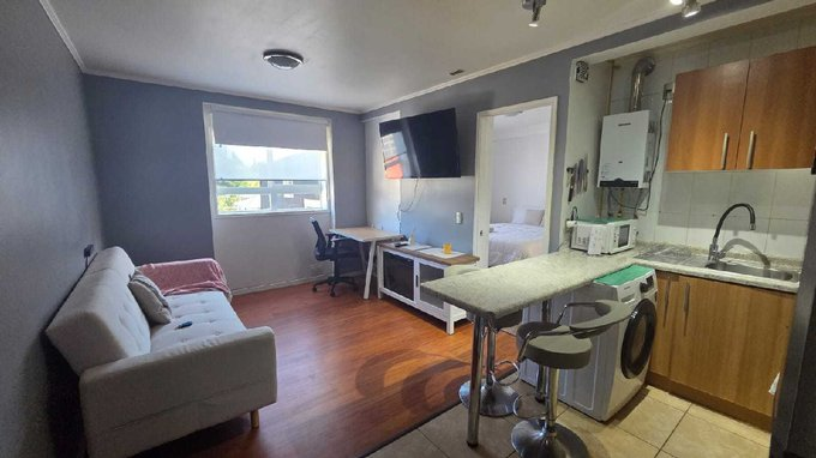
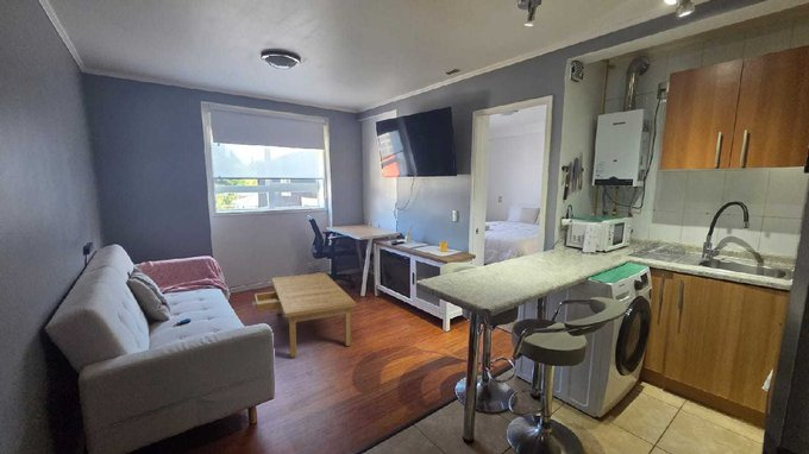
+ coffee table [251,272,358,358]
